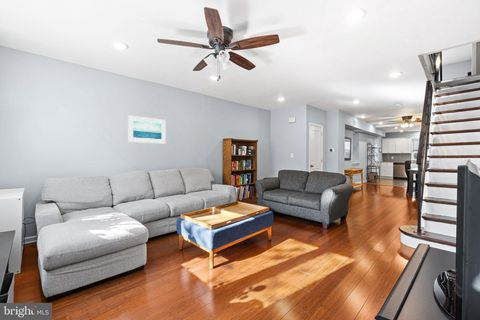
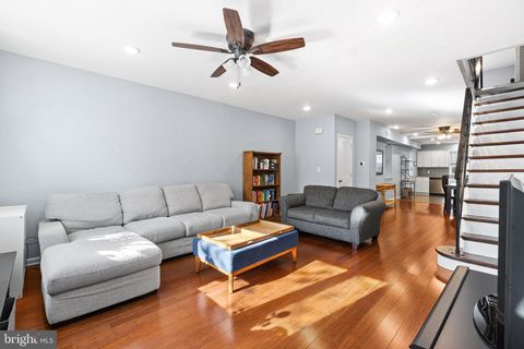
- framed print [127,114,167,145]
